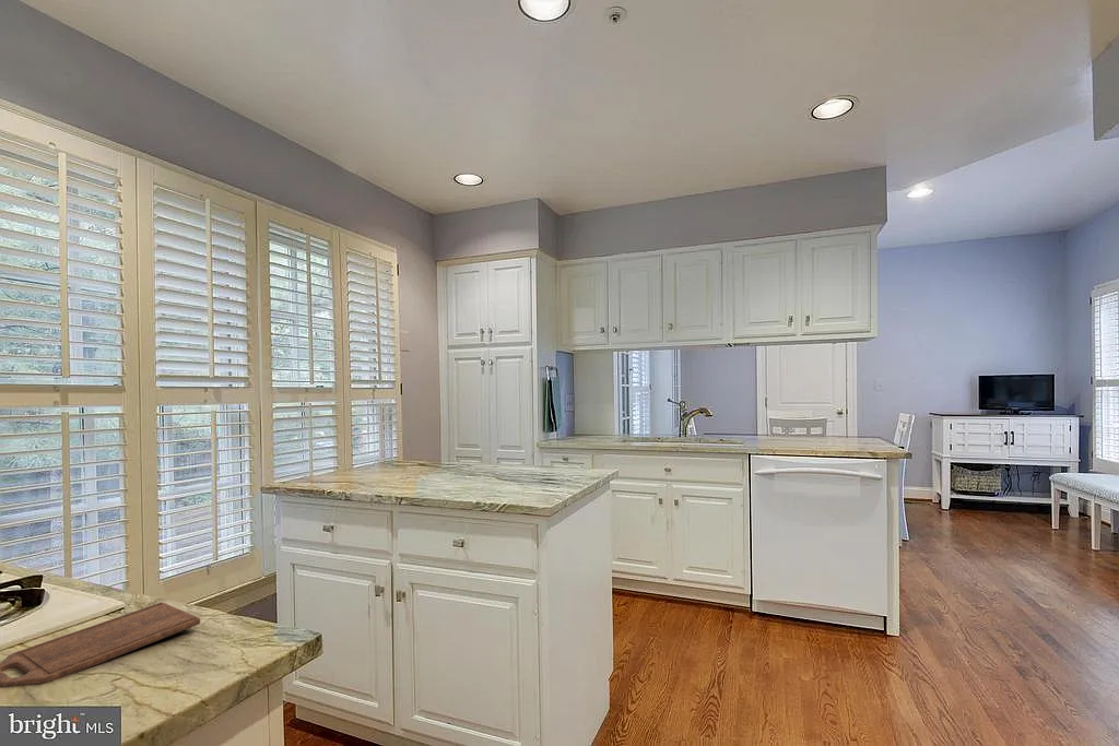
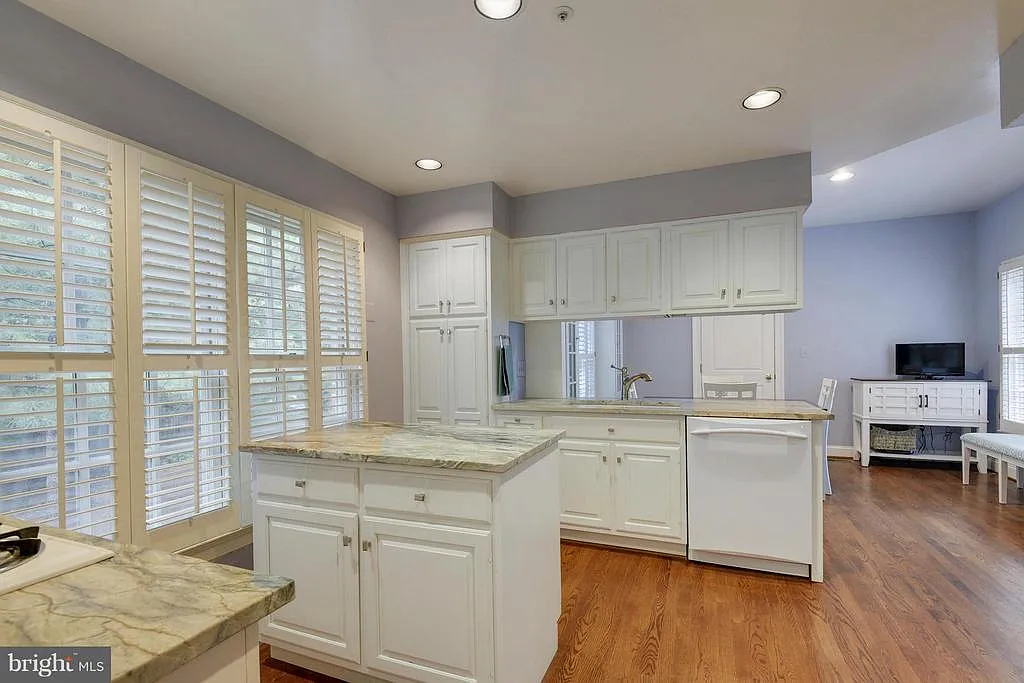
- cutting board [0,602,201,688]
